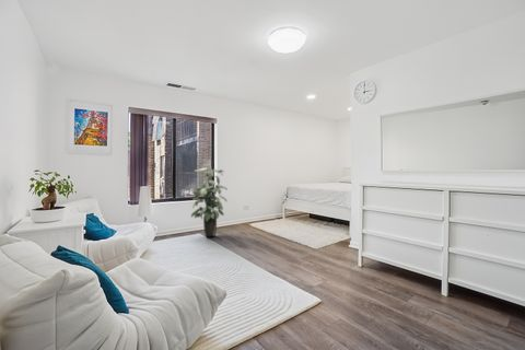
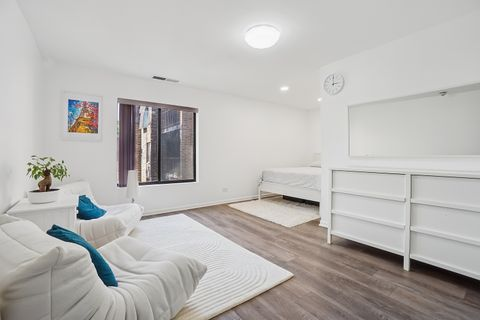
- indoor plant [190,163,229,237]
